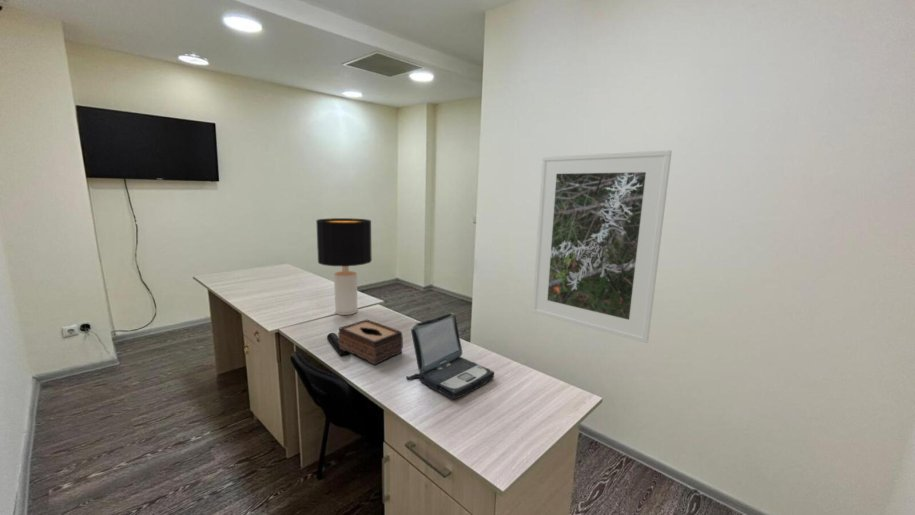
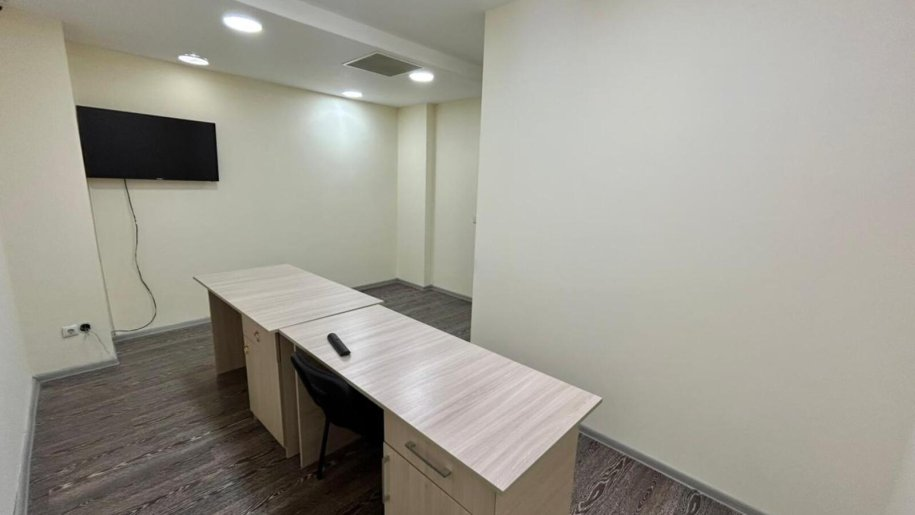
- desk lamp [315,217,373,316]
- laptop [405,312,495,400]
- tissue box [337,318,404,366]
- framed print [531,149,673,344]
